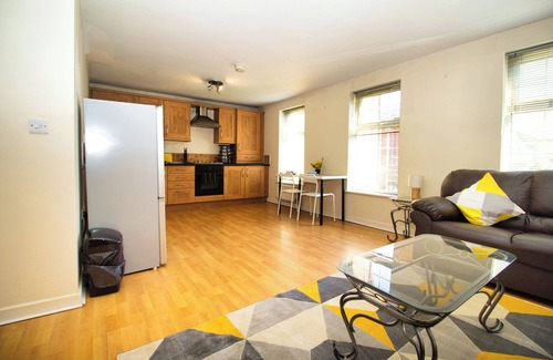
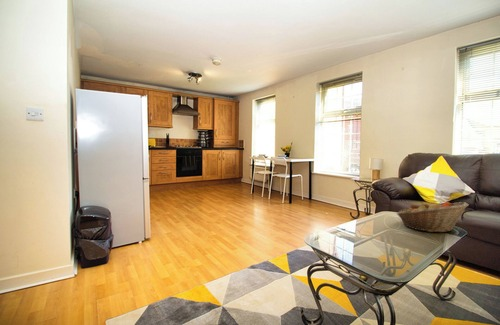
+ fruit basket [396,201,469,233]
